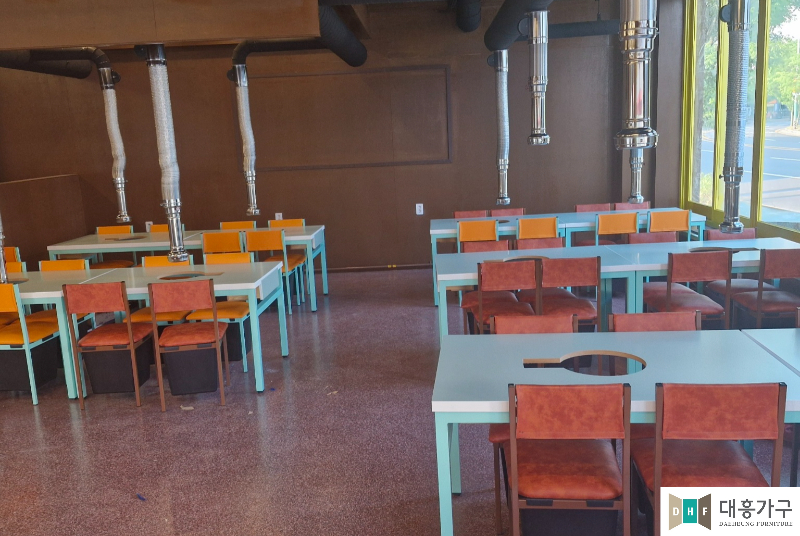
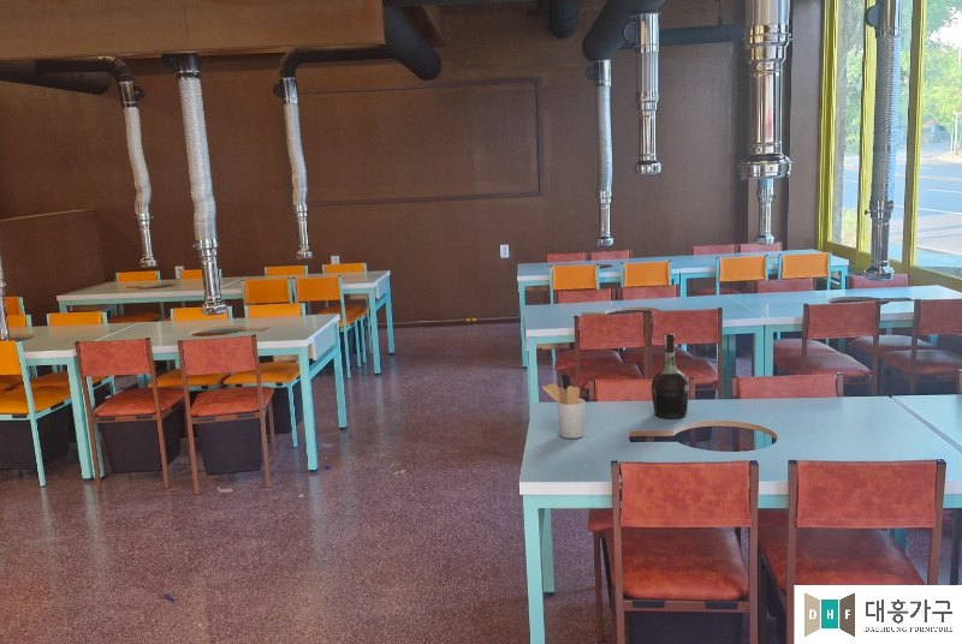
+ utensil holder [541,382,587,440]
+ cognac bottle [651,333,690,419]
